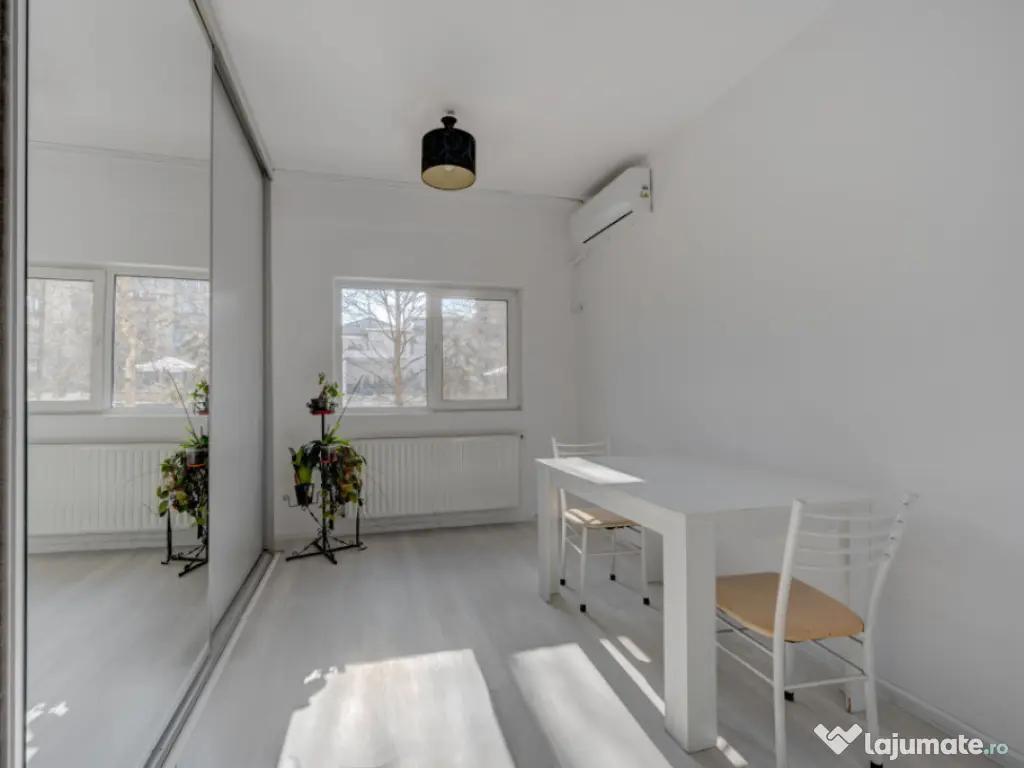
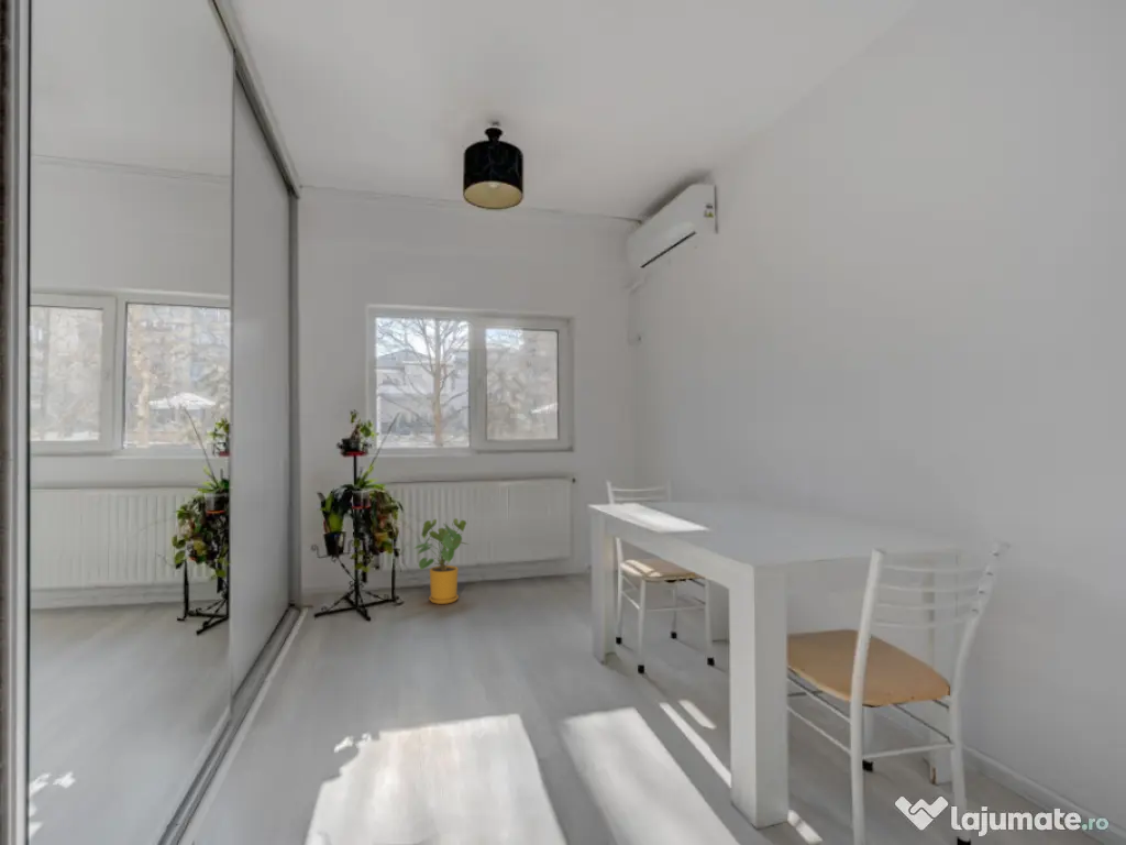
+ house plant [413,517,470,605]
